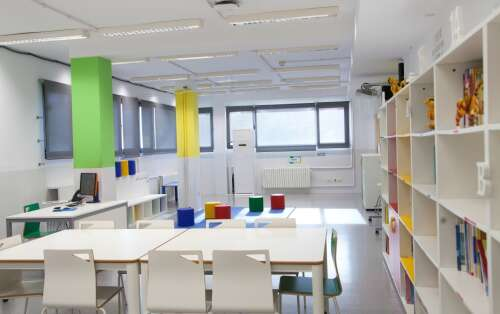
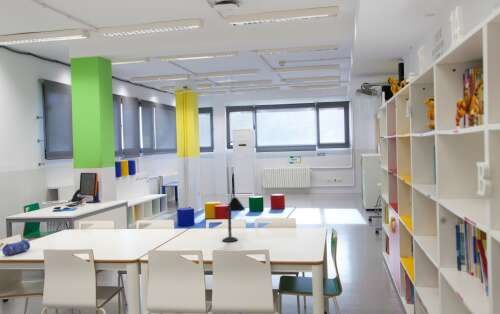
+ pencil case [1,239,31,257]
+ desk lamp [221,191,246,243]
